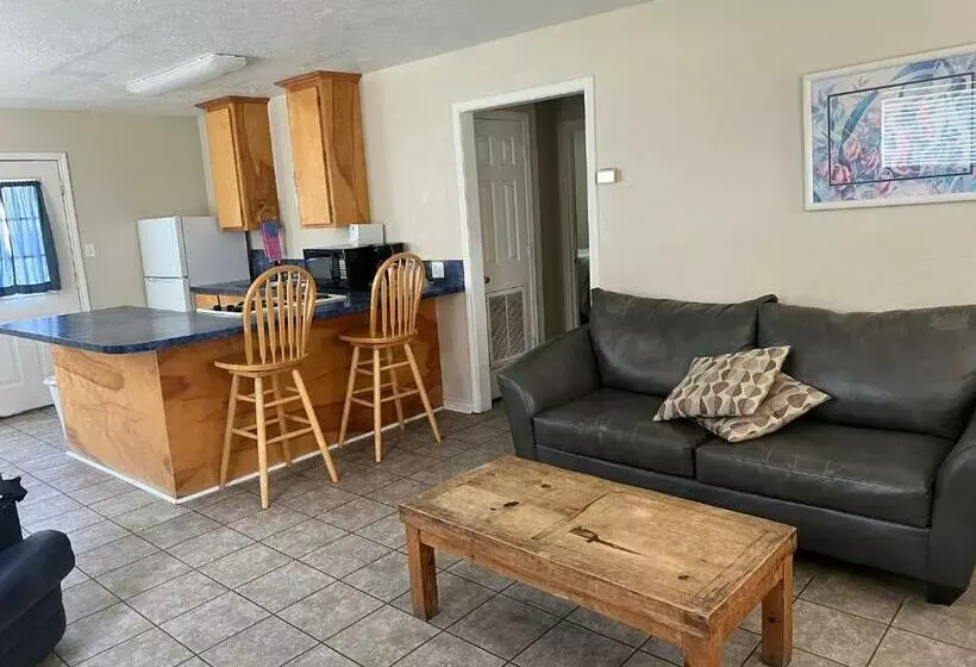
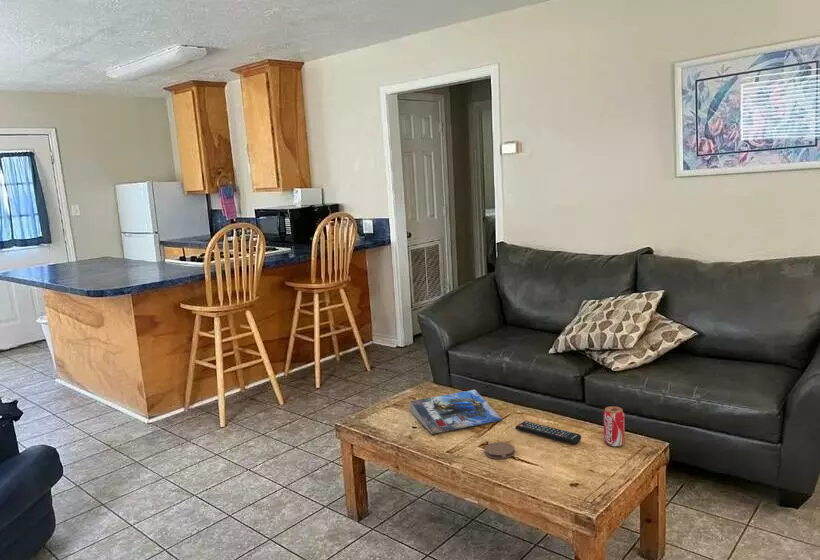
+ magazine [408,389,503,435]
+ remote control [514,420,582,445]
+ coaster [483,441,516,460]
+ beverage can [602,405,626,448]
